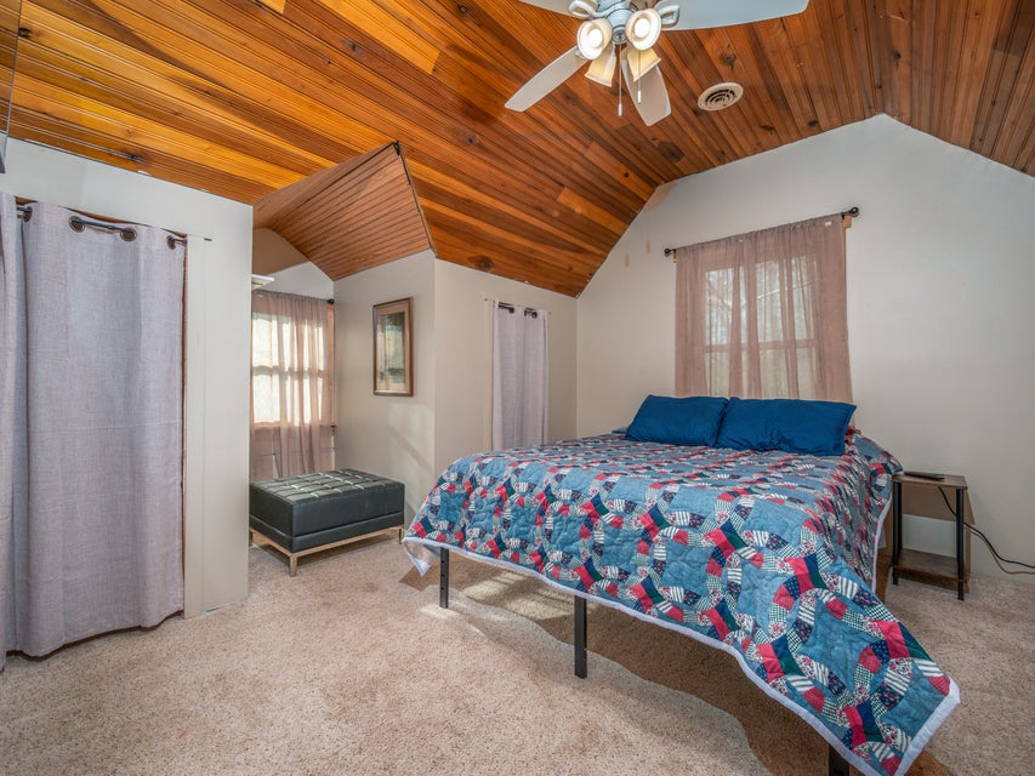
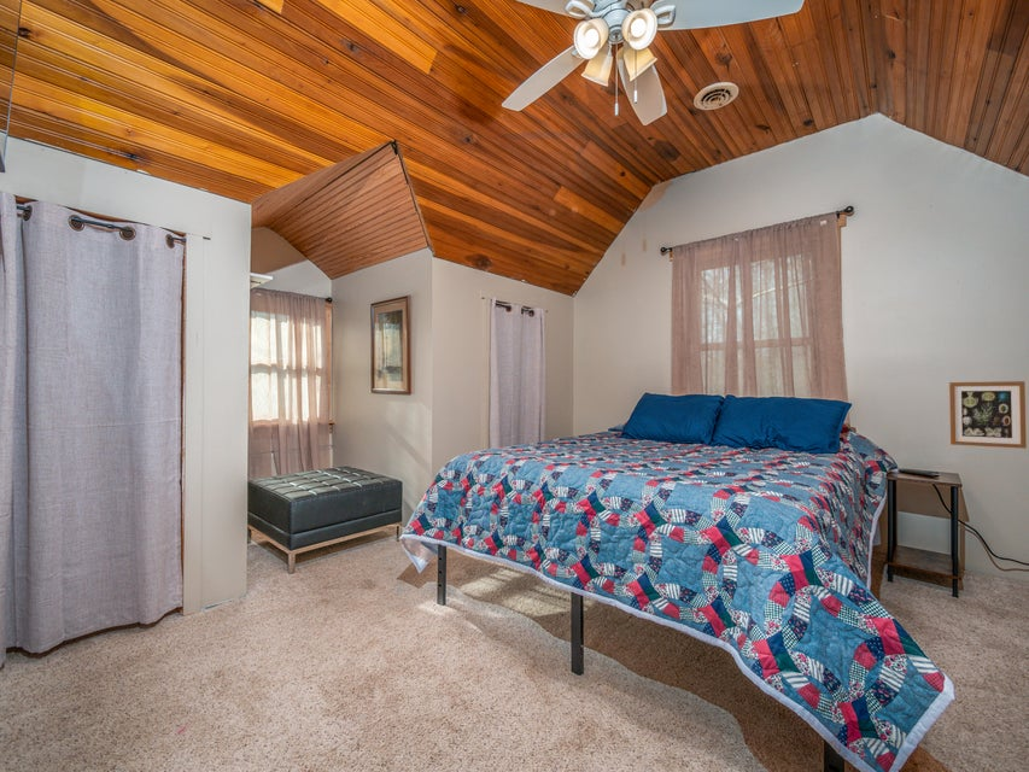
+ wall art [948,380,1028,450]
